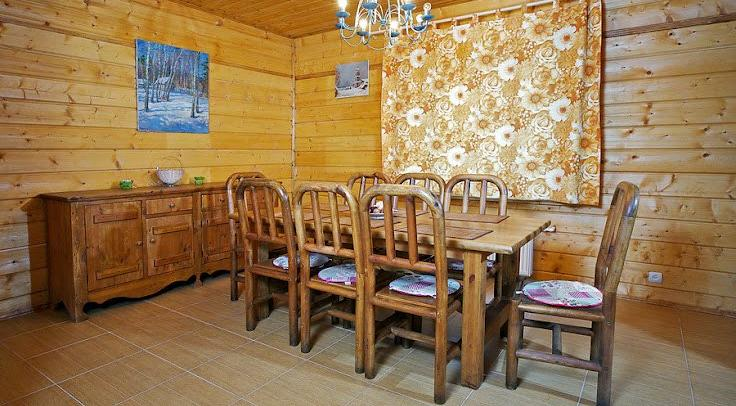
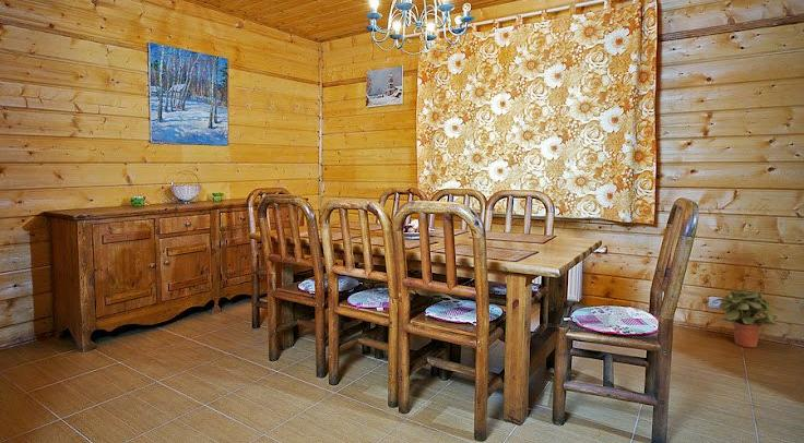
+ potted plant [716,288,785,348]
